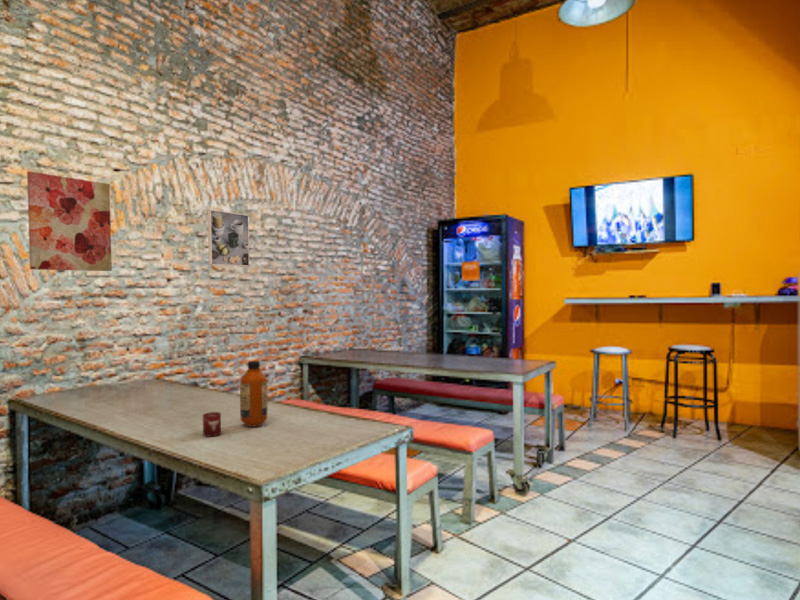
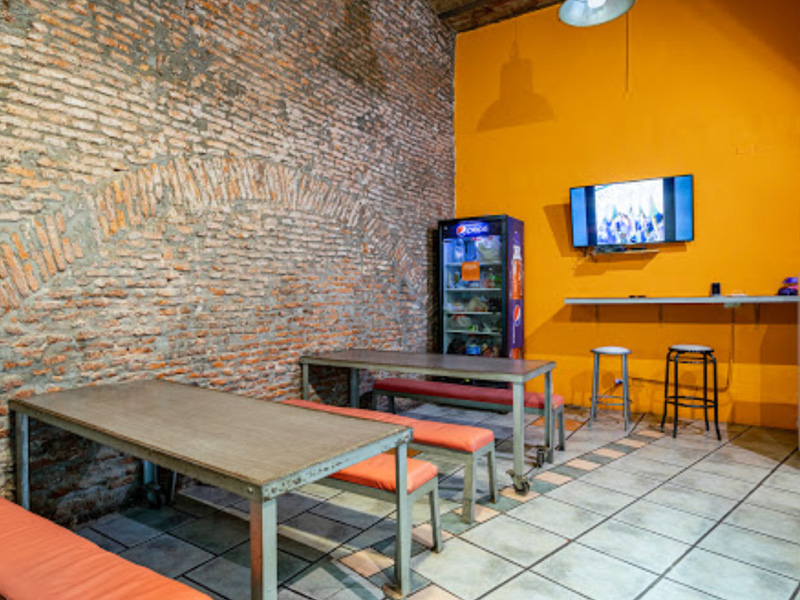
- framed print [207,209,250,267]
- cup [202,411,222,438]
- bottle [239,360,269,428]
- wall art [26,170,113,272]
